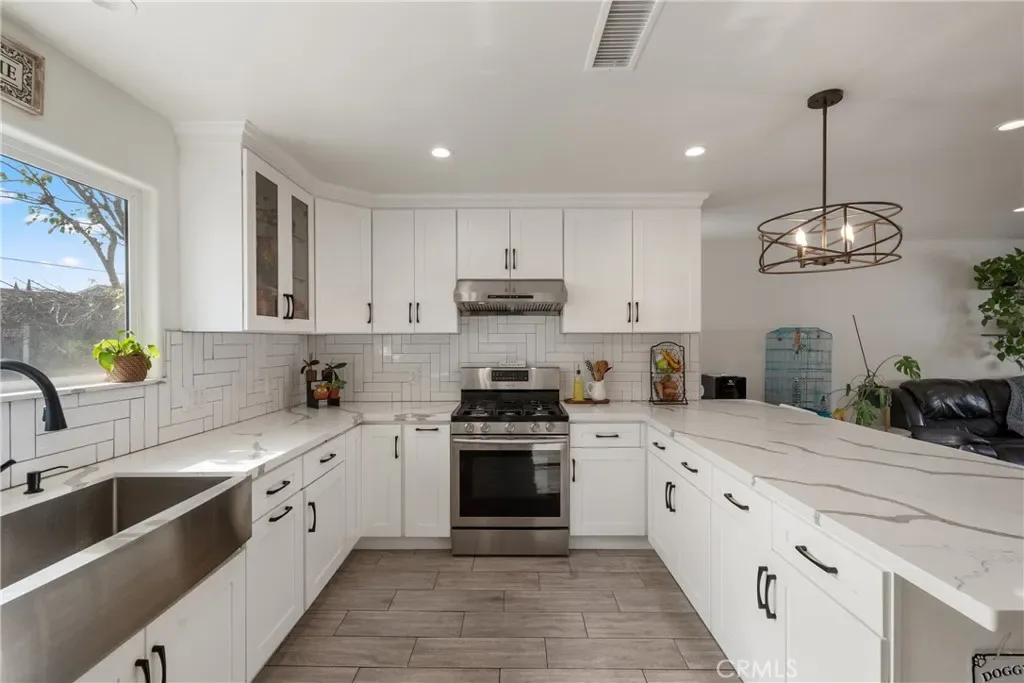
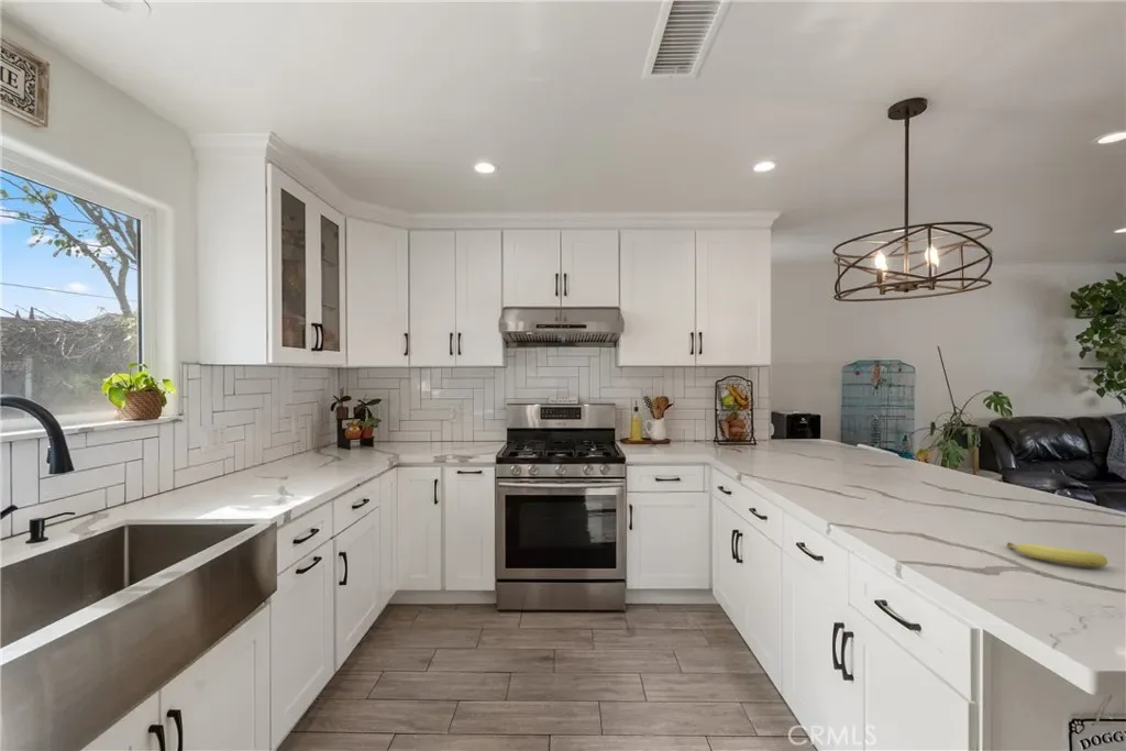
+ fruit [1006,541,1108,567]
